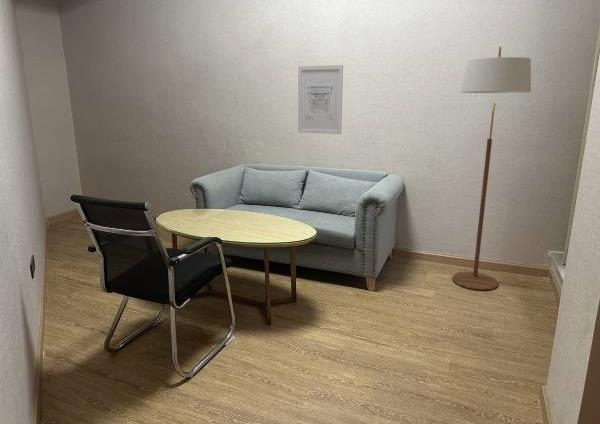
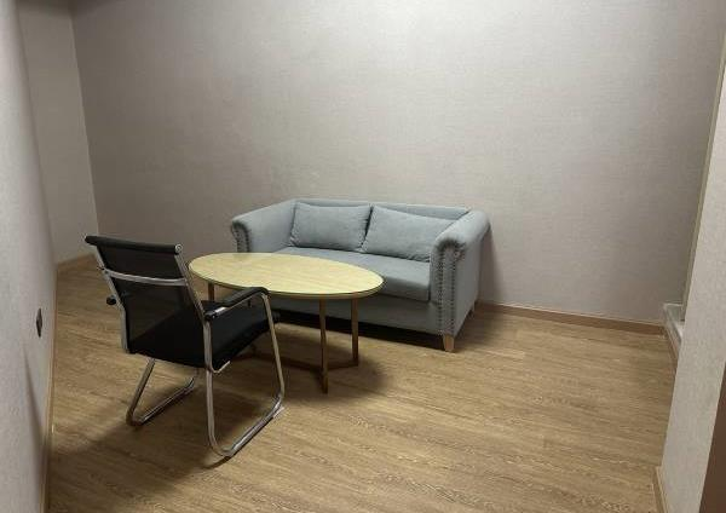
- wall art [297,64,344,135]
- floor lamp [451,45,532,291]
